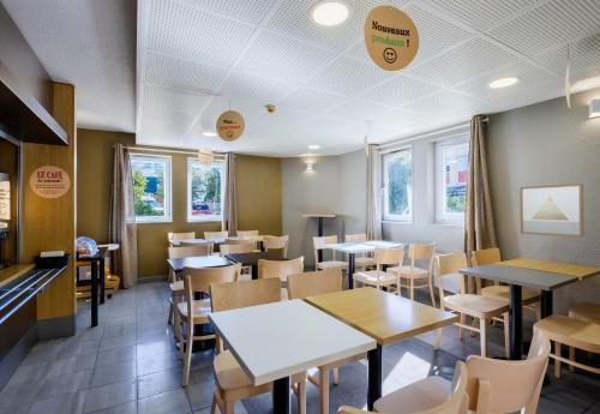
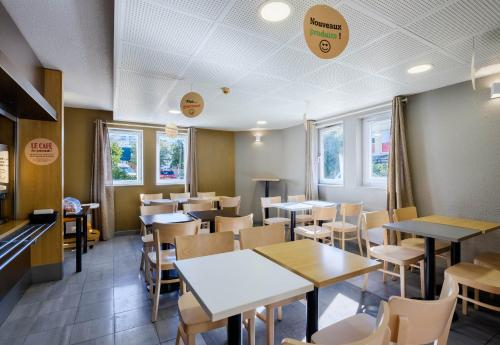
- wall art [518,182,584,239]
